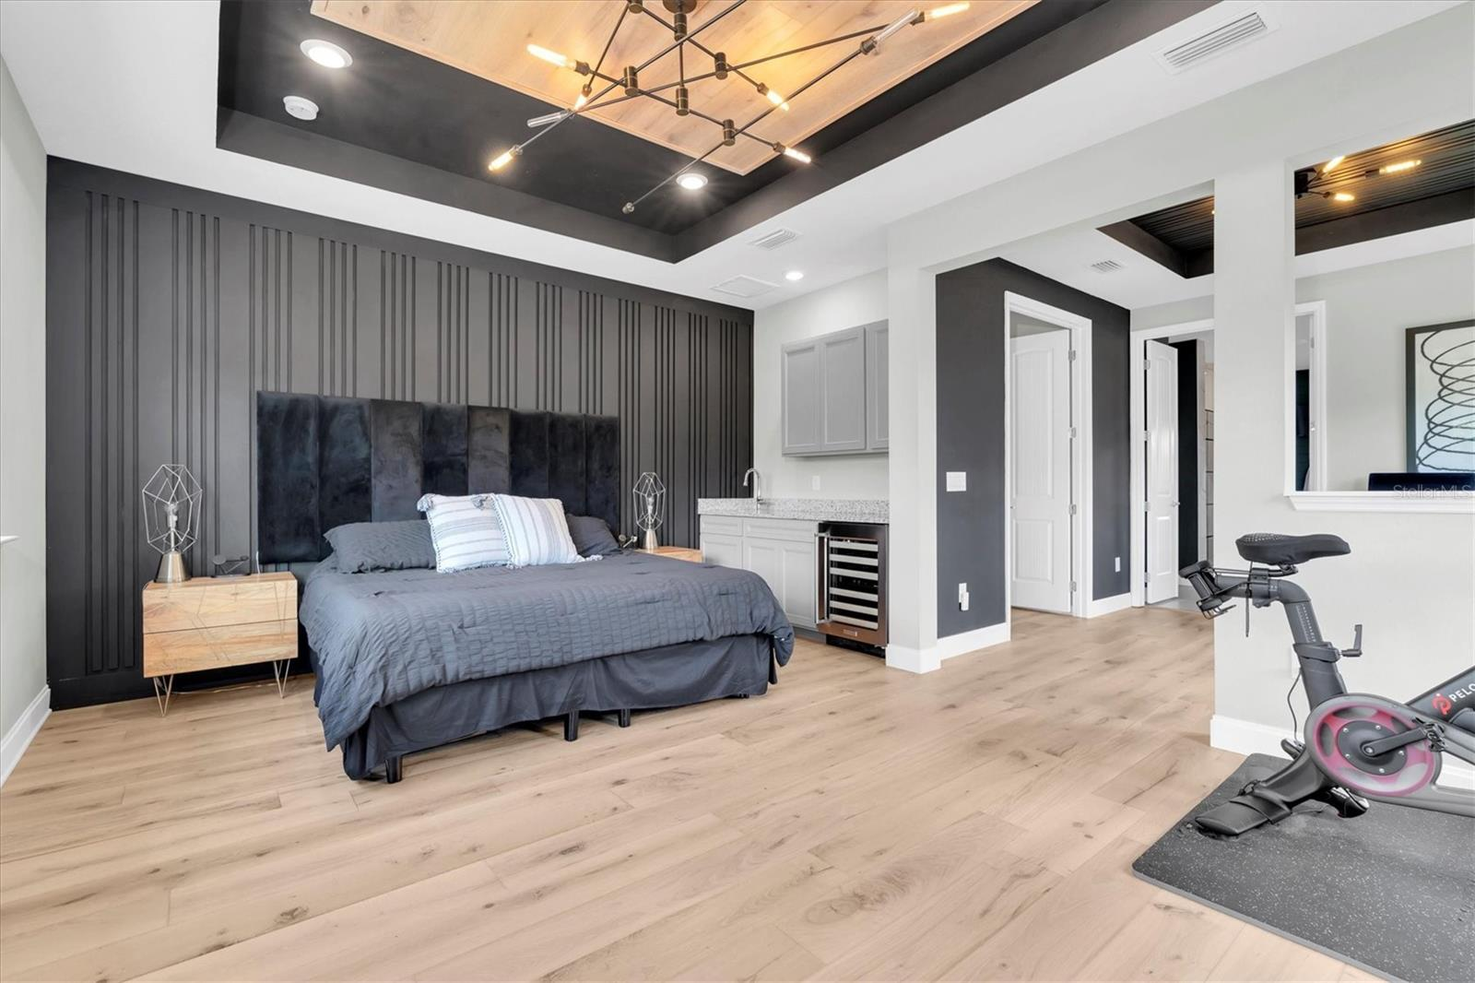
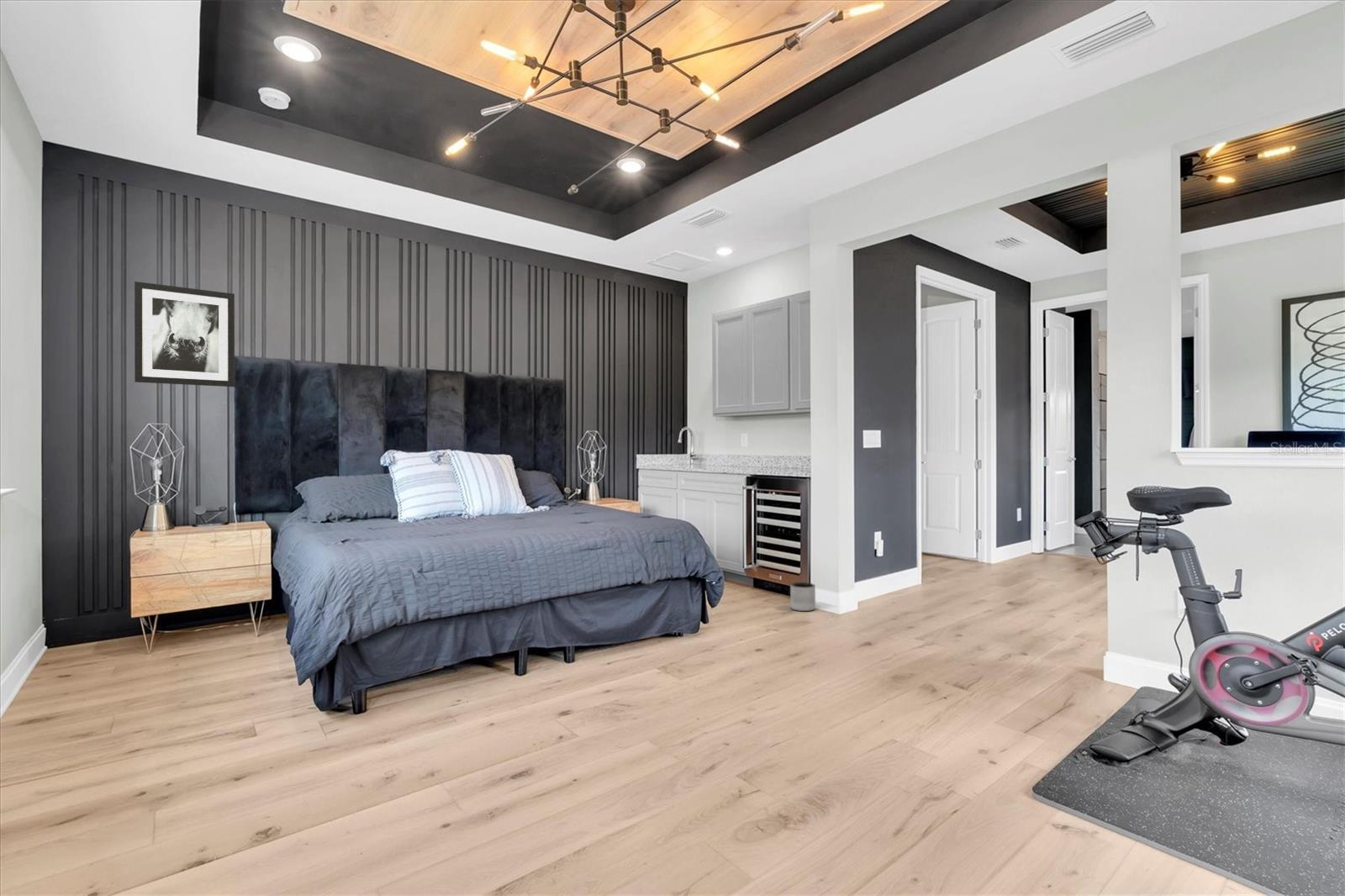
+ planter [789,582,816,612]
+ wall art [134,281,235,387]
